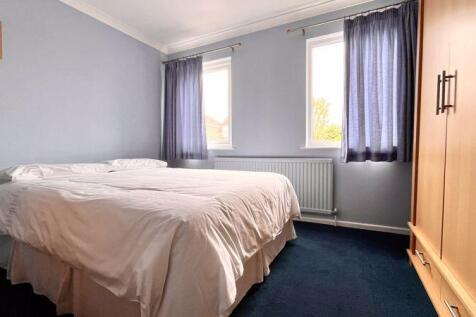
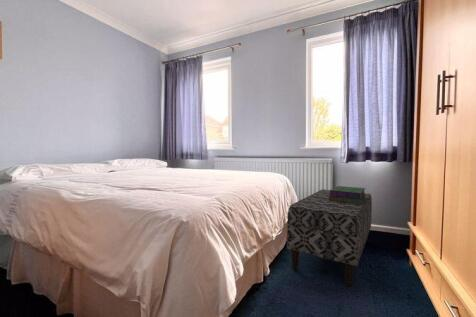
+ stack of books [329,185,367,204]
+ bench [286,188,373,287]
